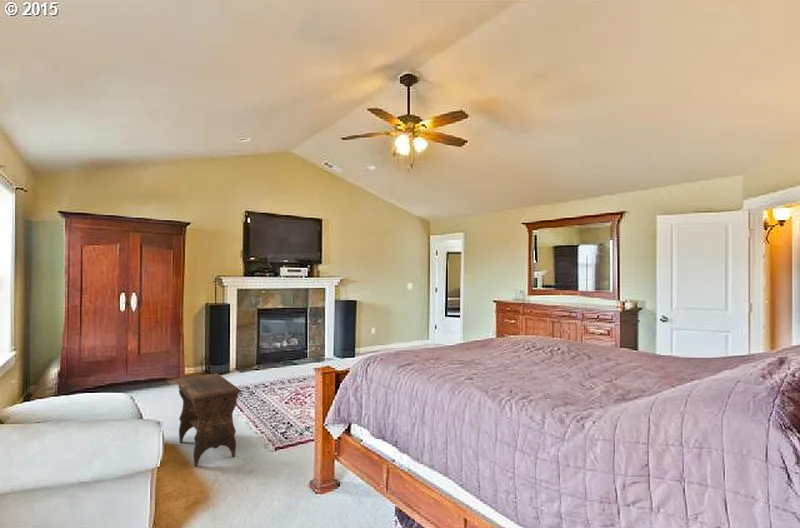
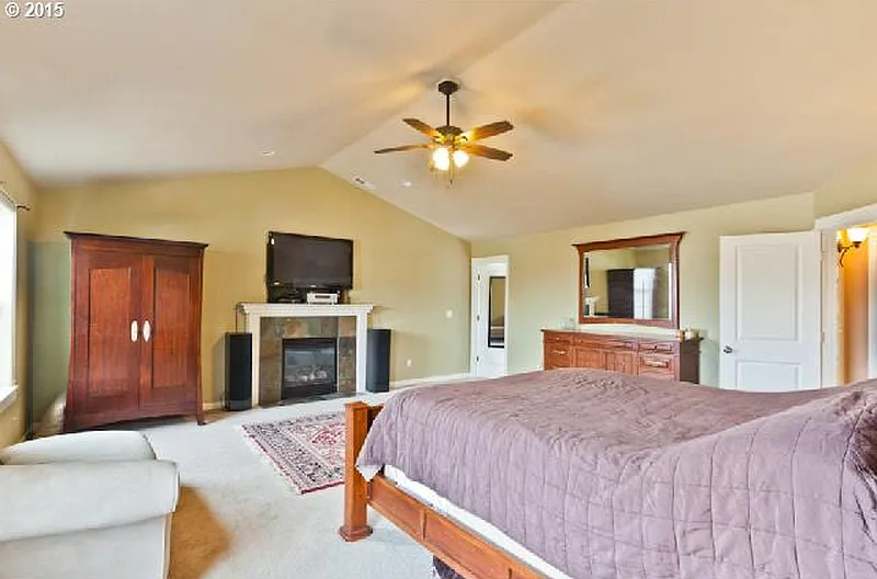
- footstool [175,372,242,467]
